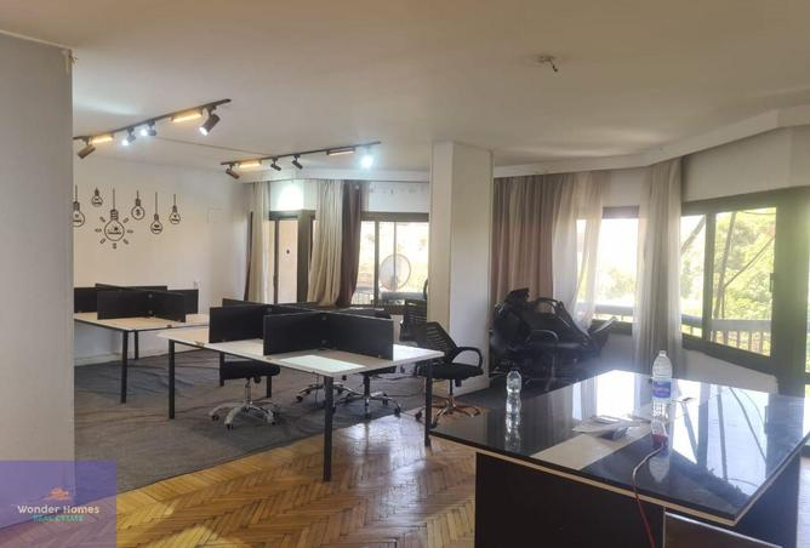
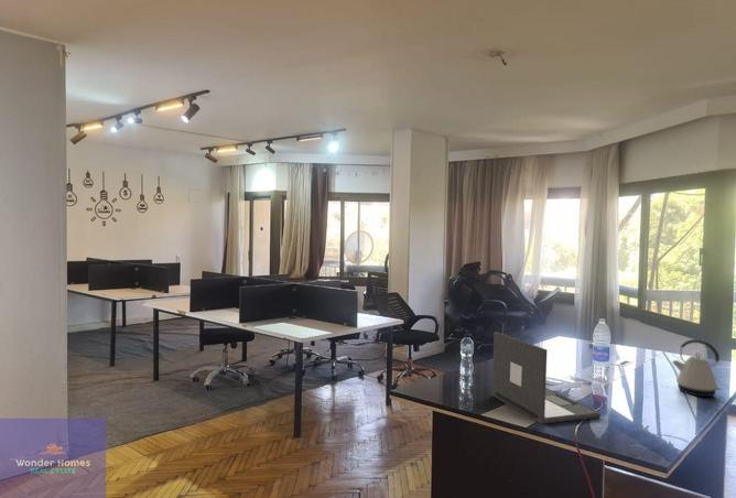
+ laptop [490,331,602,425]
+ kettle [671,338,722,398]
